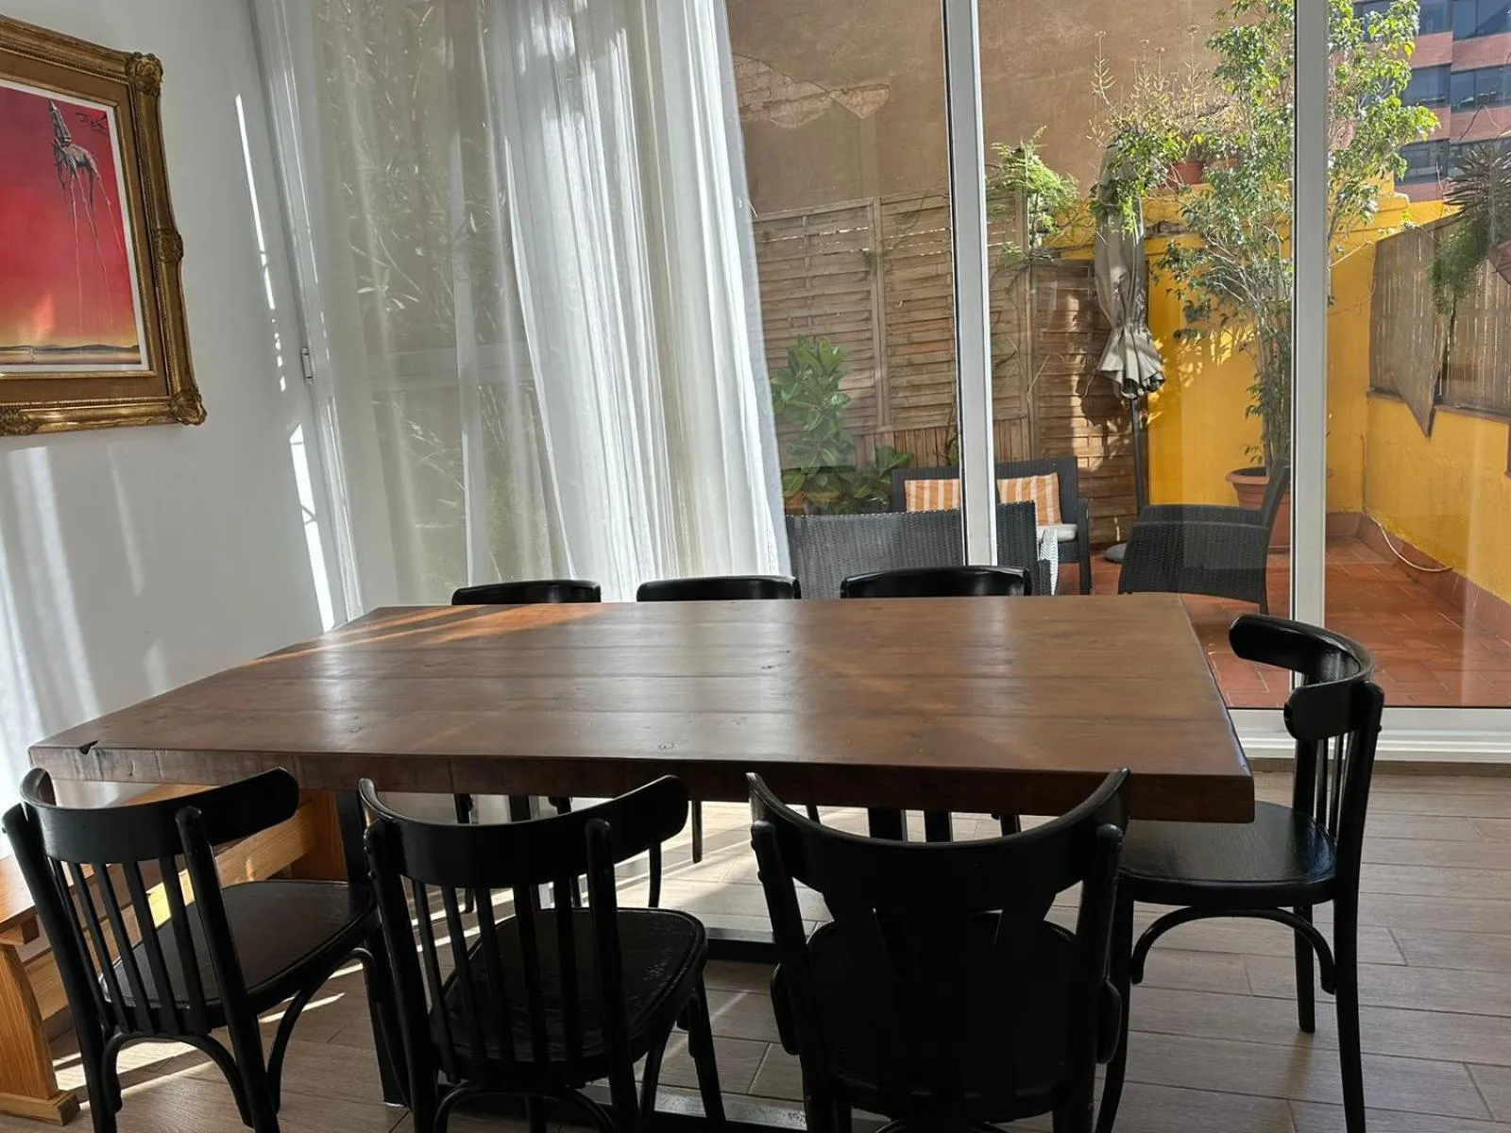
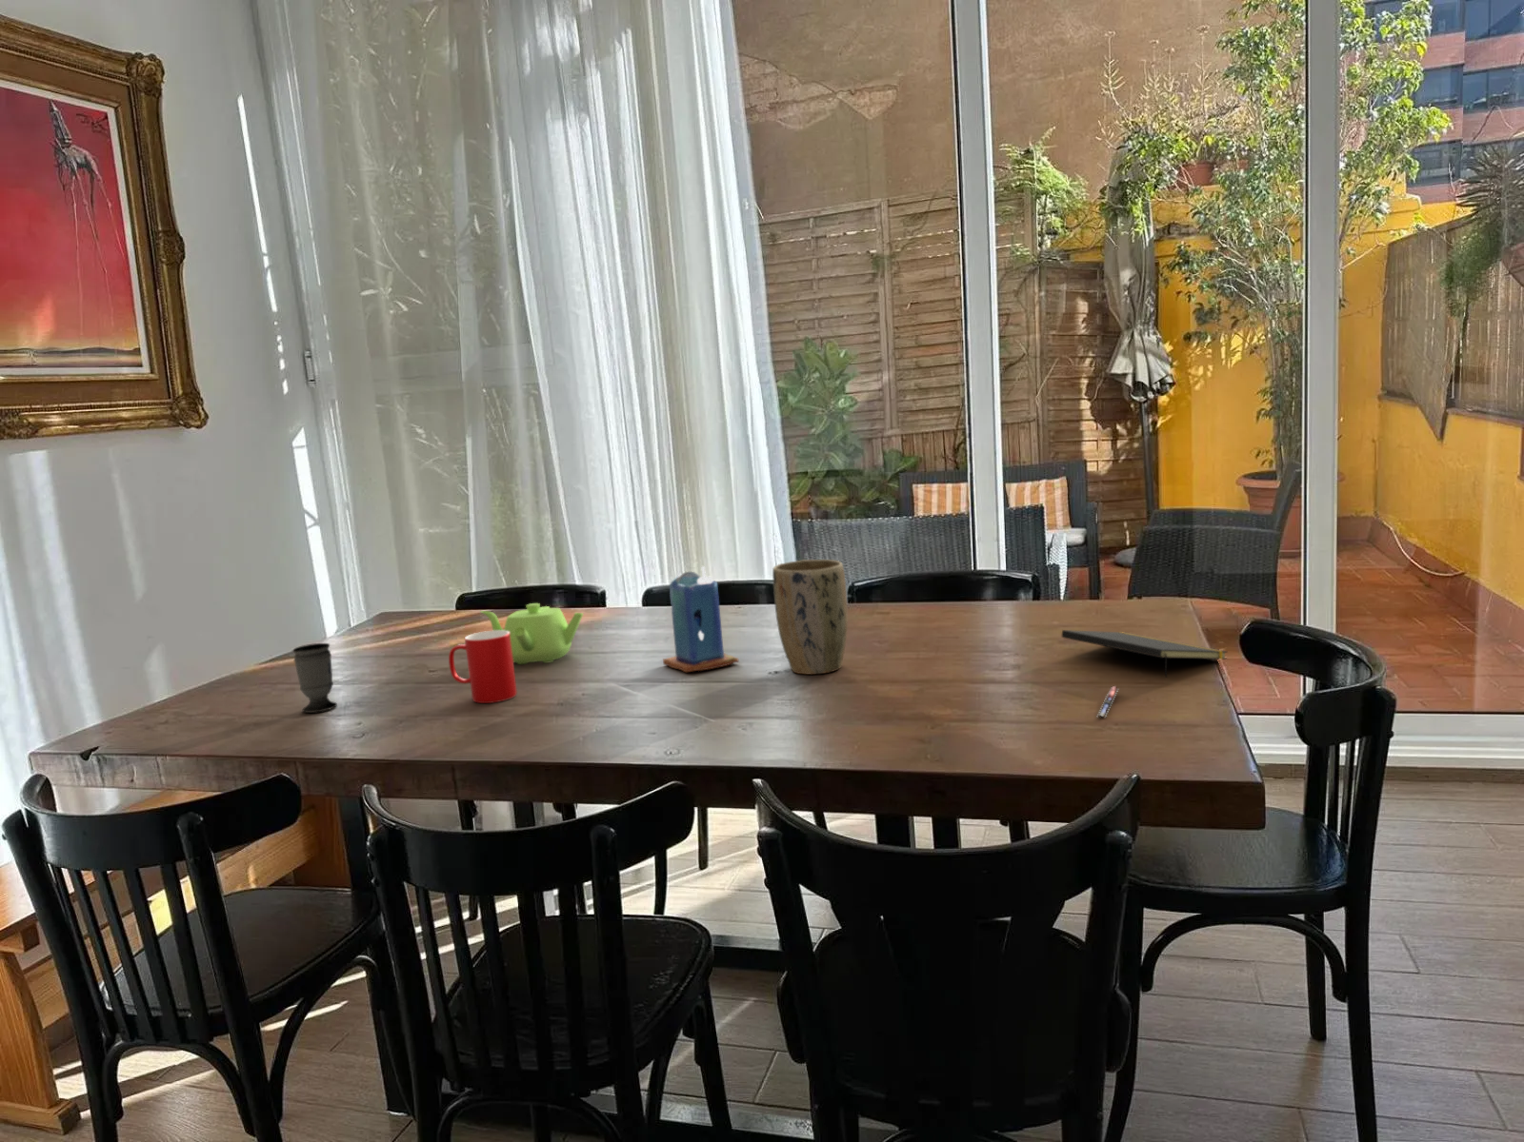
+ teapot [479,602,584,666]
+ cup [448,630,518,704]
+ plant pot [772,559,848,675]
+ cup [292,643,338,714]
+ candle [662,564,740,673]
+ pen [1096,685,1120,719]
+ notepad [1061,629,1229,678]
